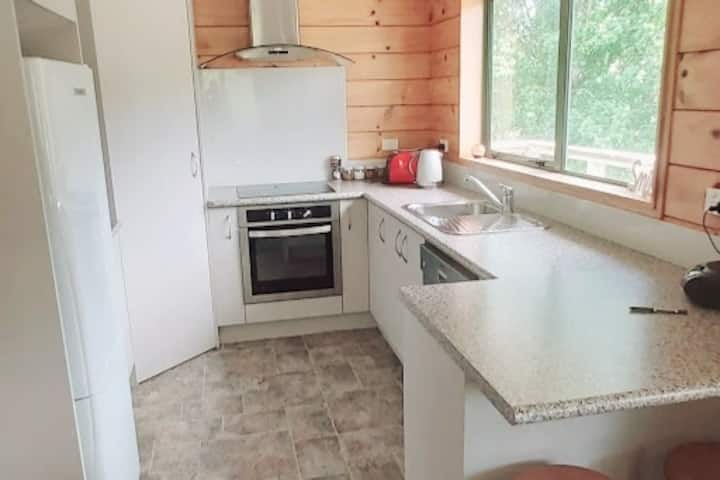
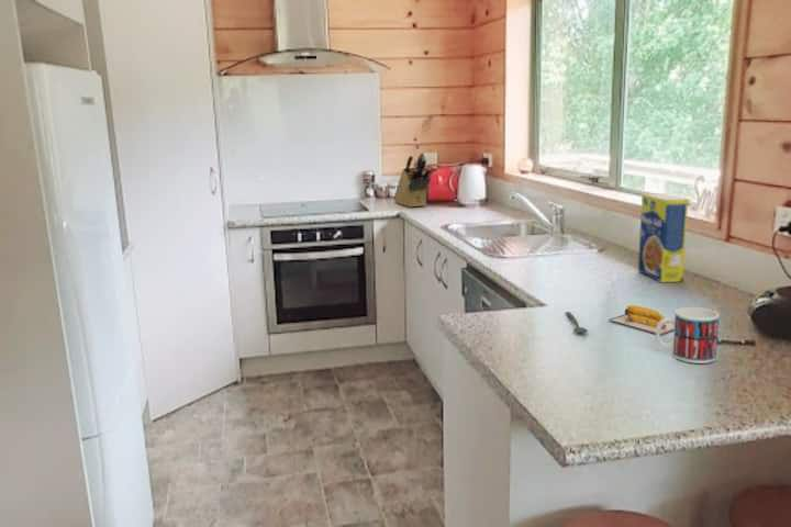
+ legume [637,192,689,283]
+ banana [606,304,675,336]
+ knife block [393,152,432,209]
+ spoon [565,311,589,334]
+ mug [655,306,720,365]
